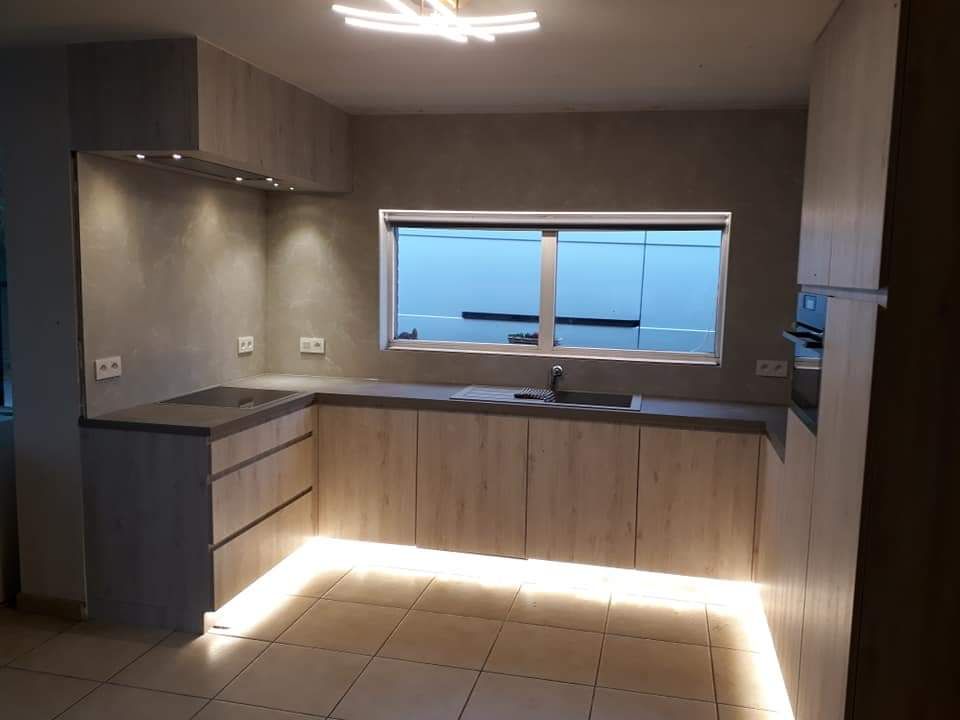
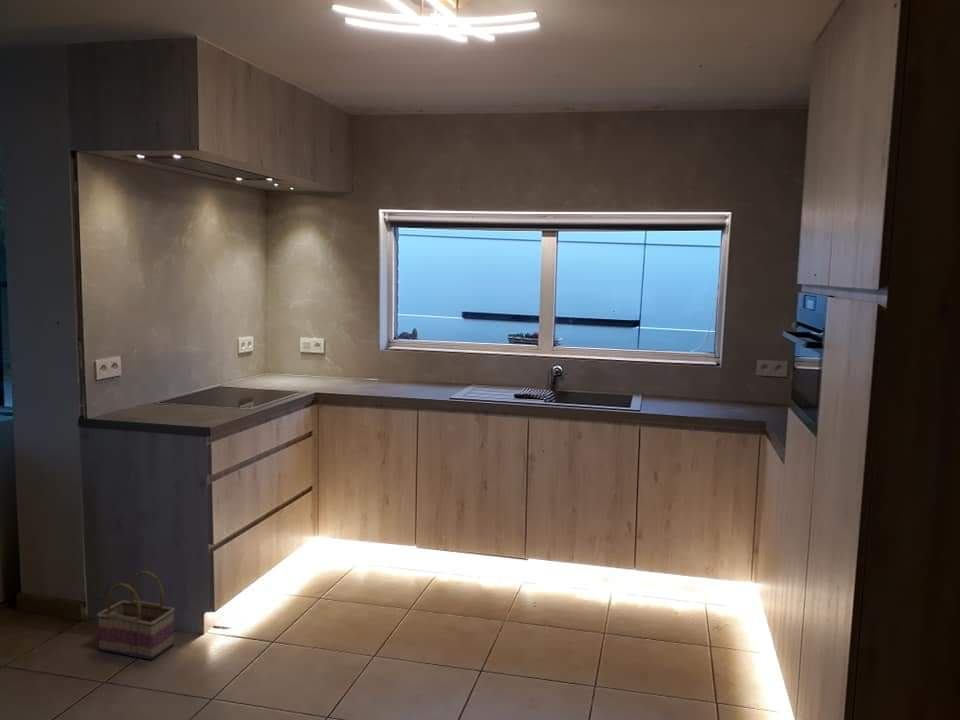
+ basket [96,570,176,660]
